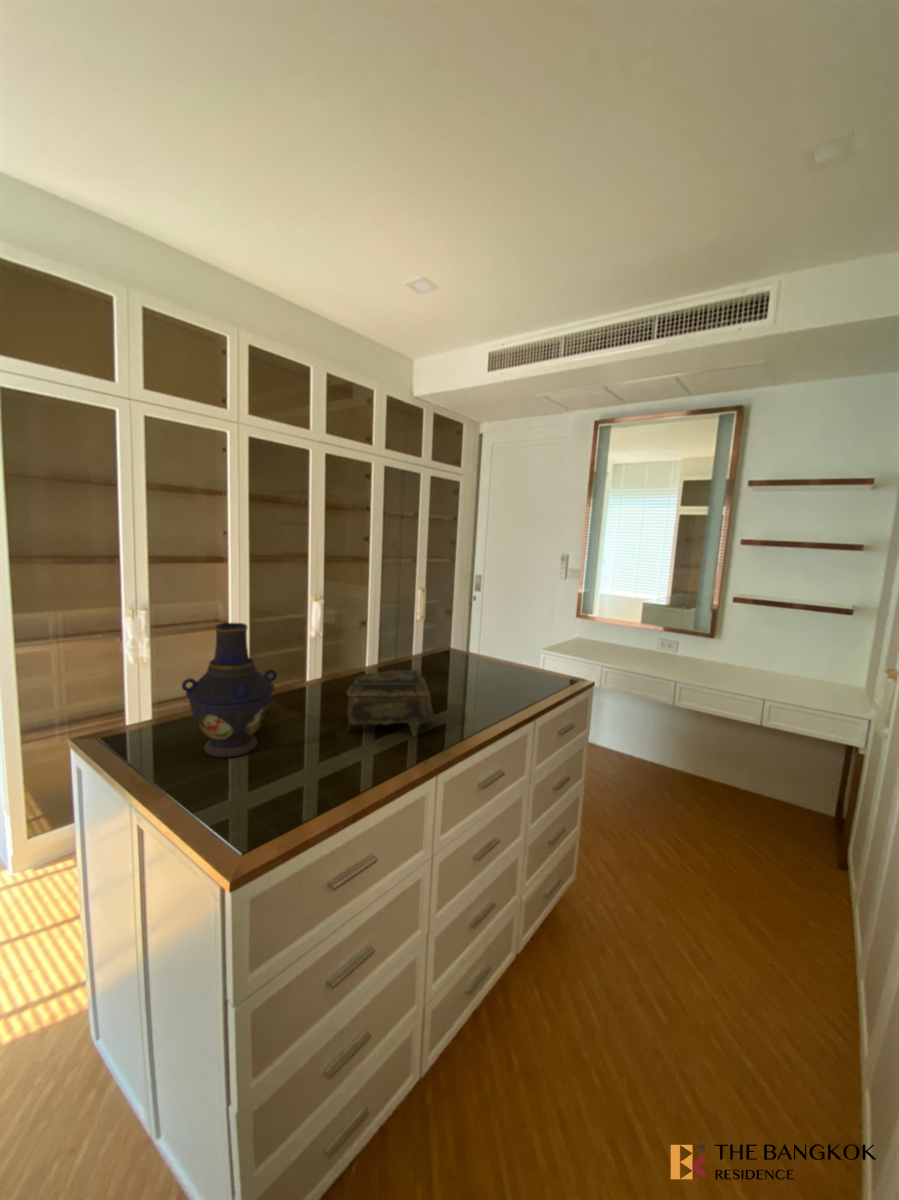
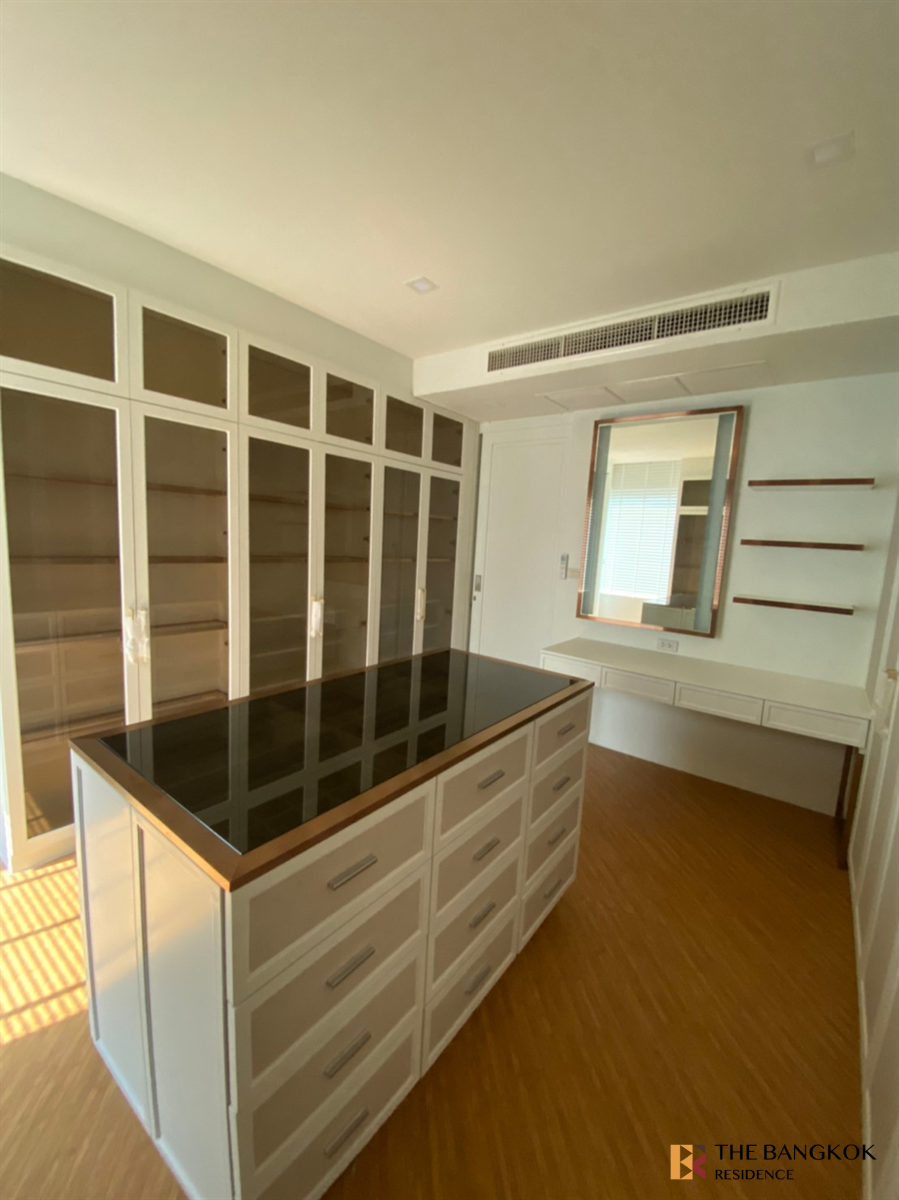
- jewelry box [346,669,438,738]
- vase [181,622,278,759]
